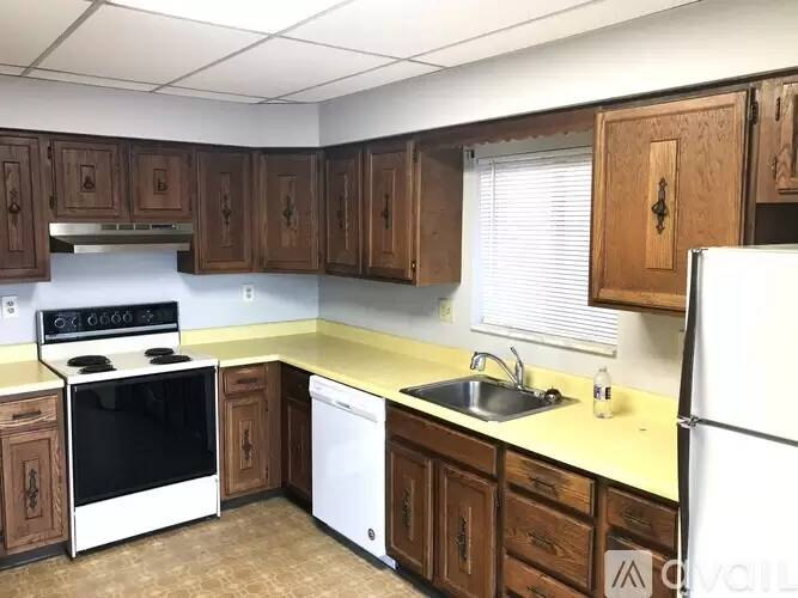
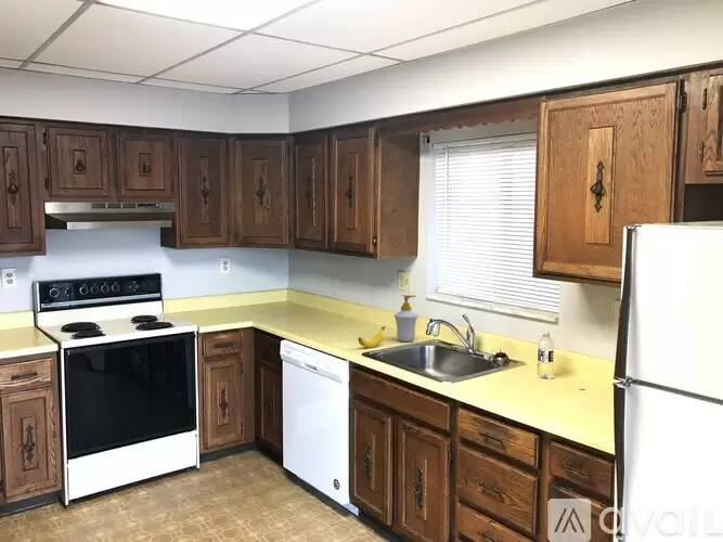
+ soap bottle [393,294,419,343]
+ banana [358,325,386,349]
